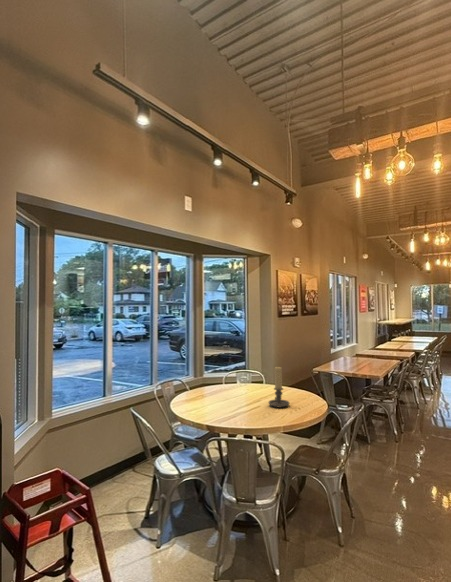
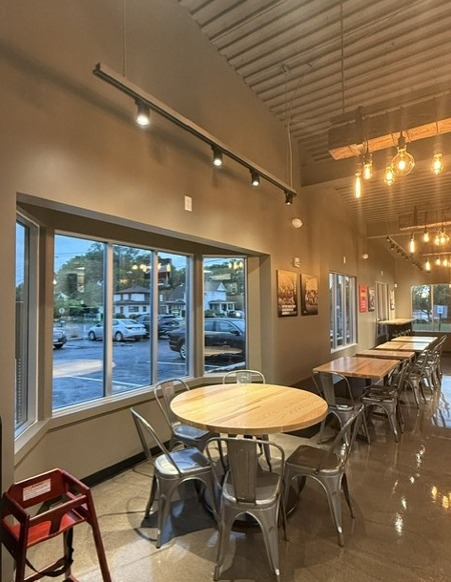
- candle holder [268,366,290,409]
